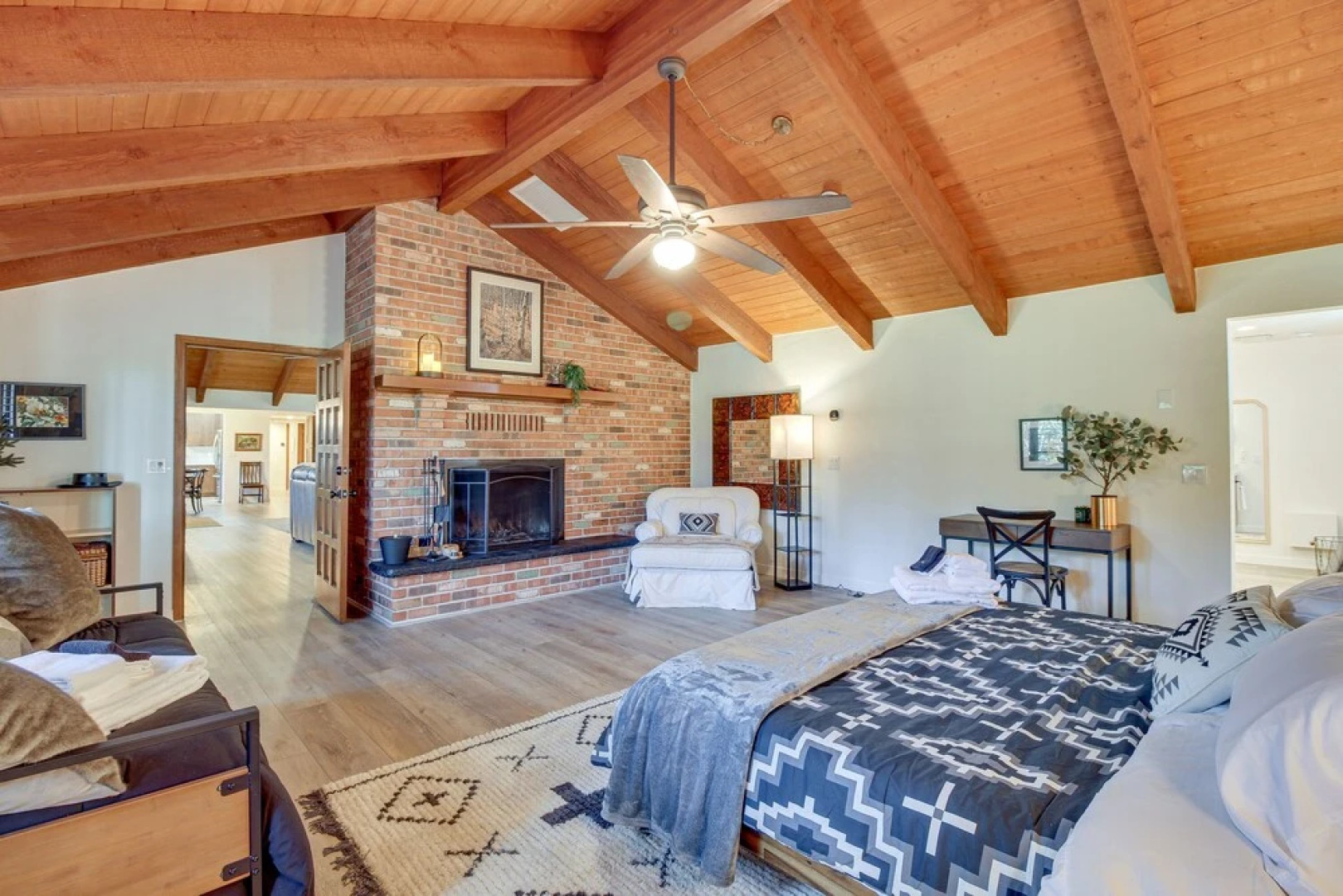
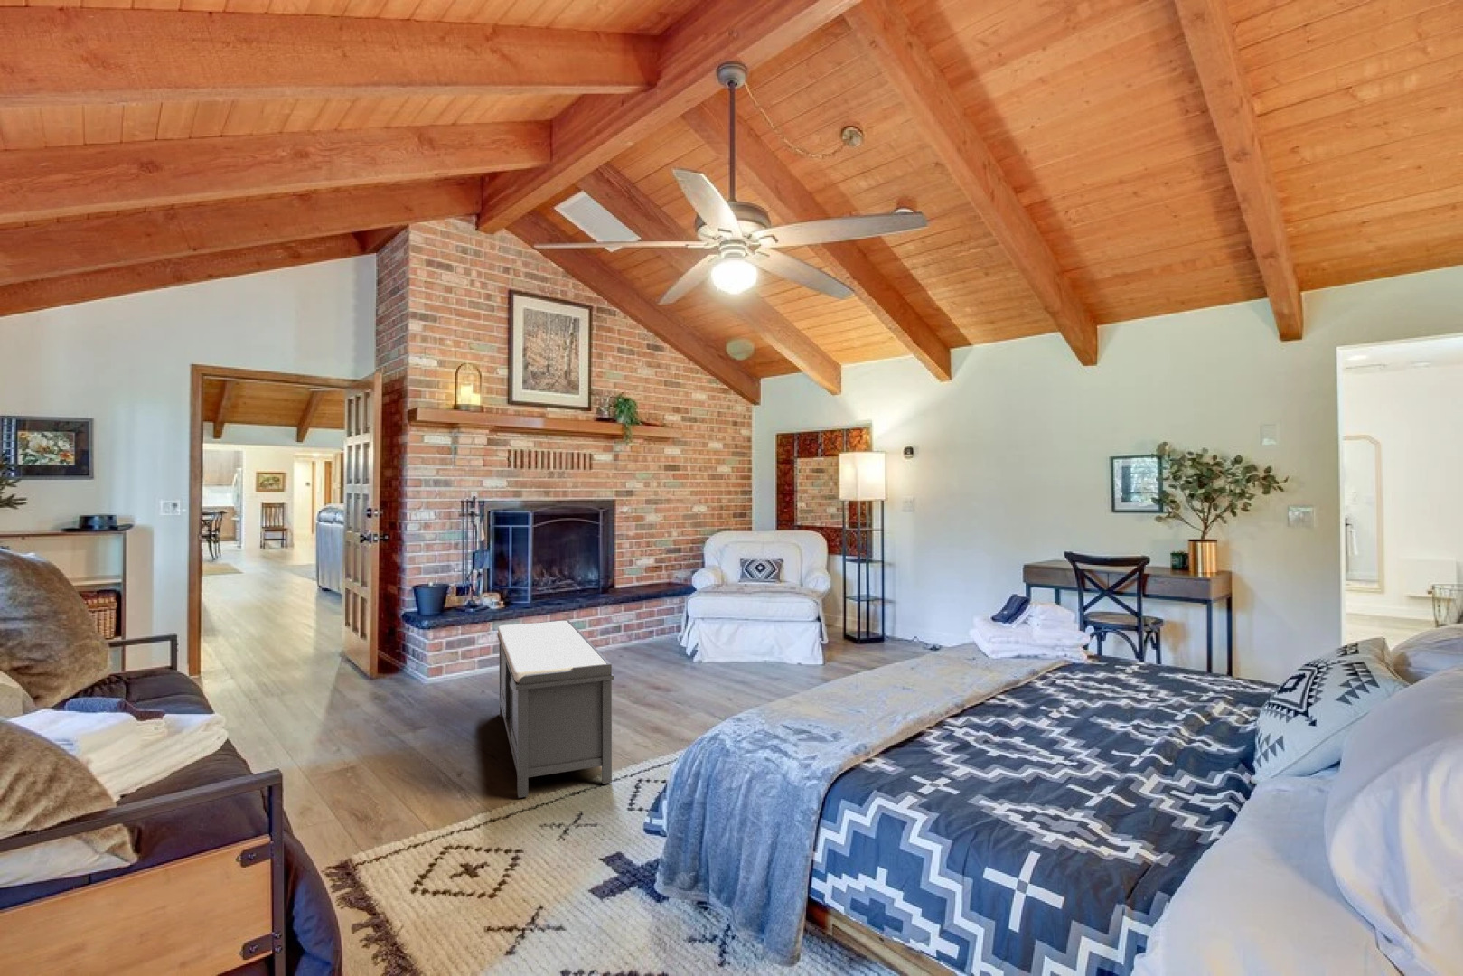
+ bench [496,619,615,798]
